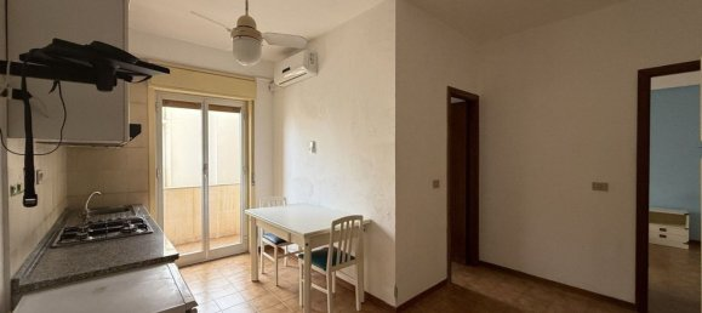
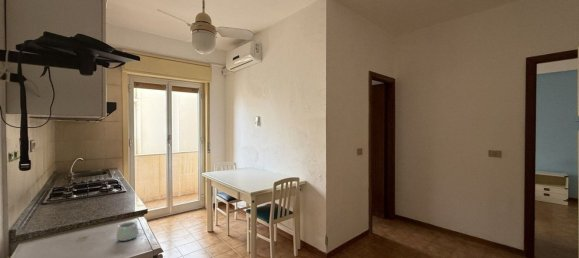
+ mug [115,220,139,242]
